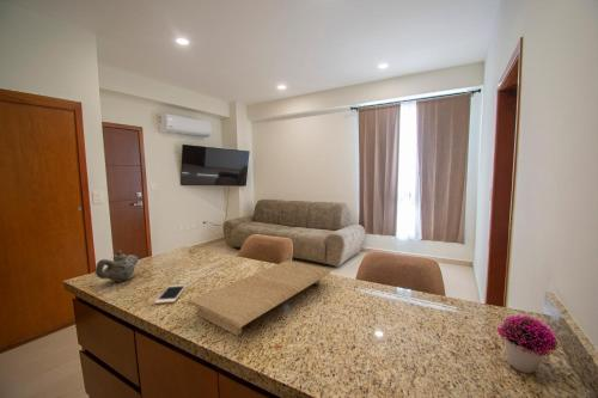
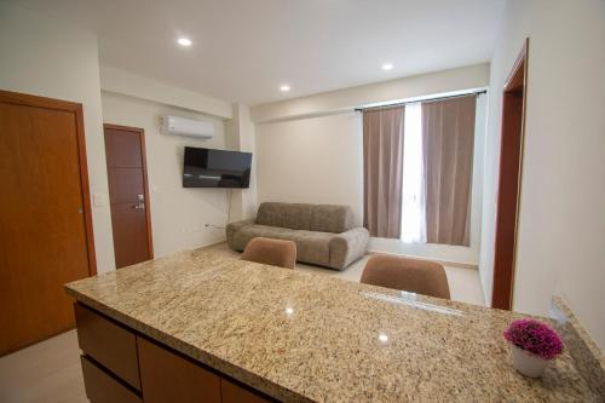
- cell phone [153,283,188,305]
- cutting board [187,259,331,337]
- teapot [94,250,140,283]
